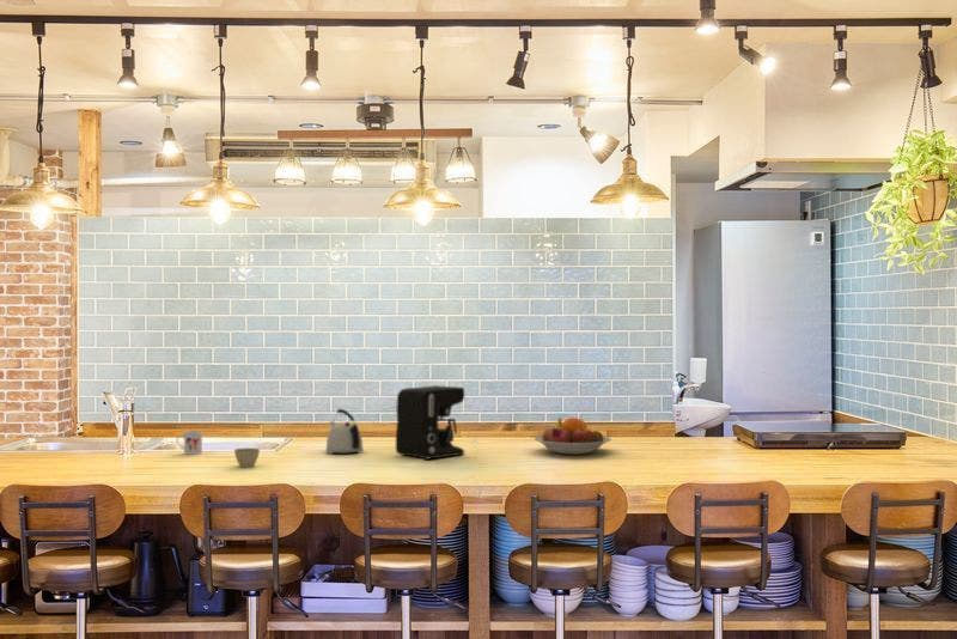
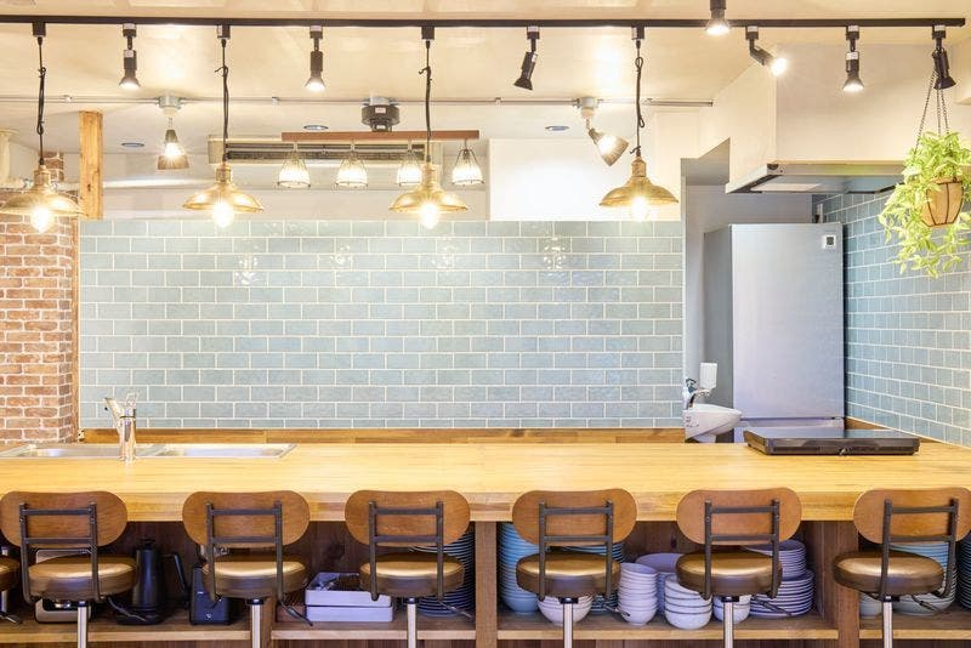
- fruit bowl [532,416,612,456]
- kettle [324,408,365,455]
- coffee maker [395,384,465,460]
- mug [176,430,203,456]
- flower pot [233,448,261,469]
